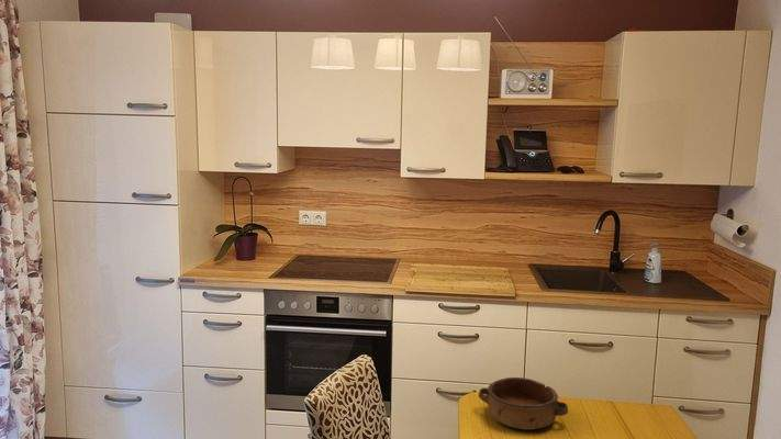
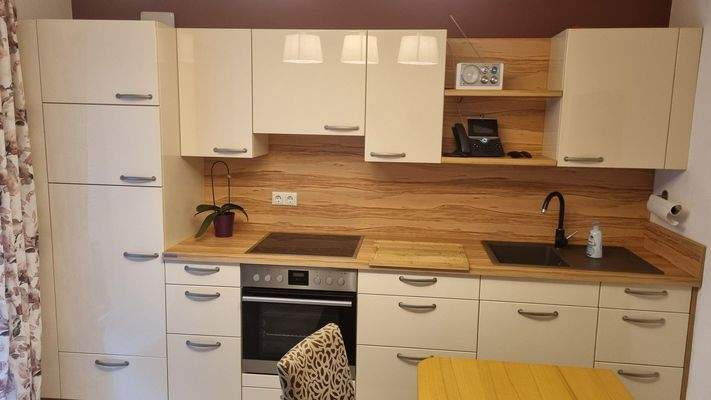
- bowl [478,376,569,430]
